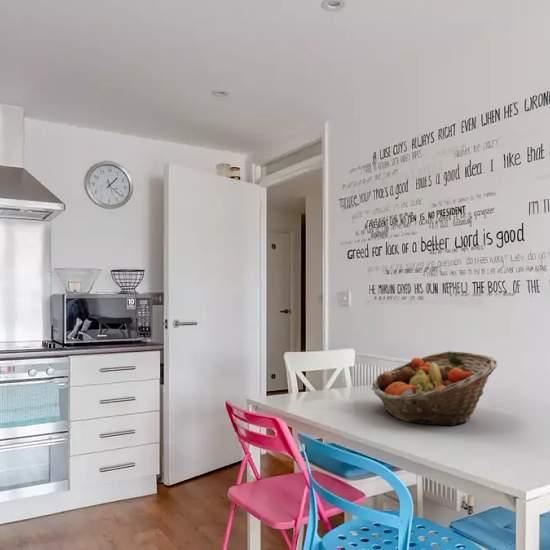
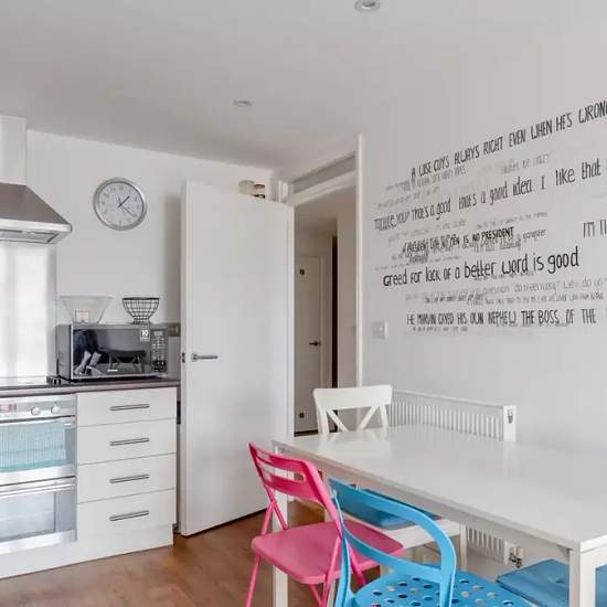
- fruit basket [371,350,498,427]
